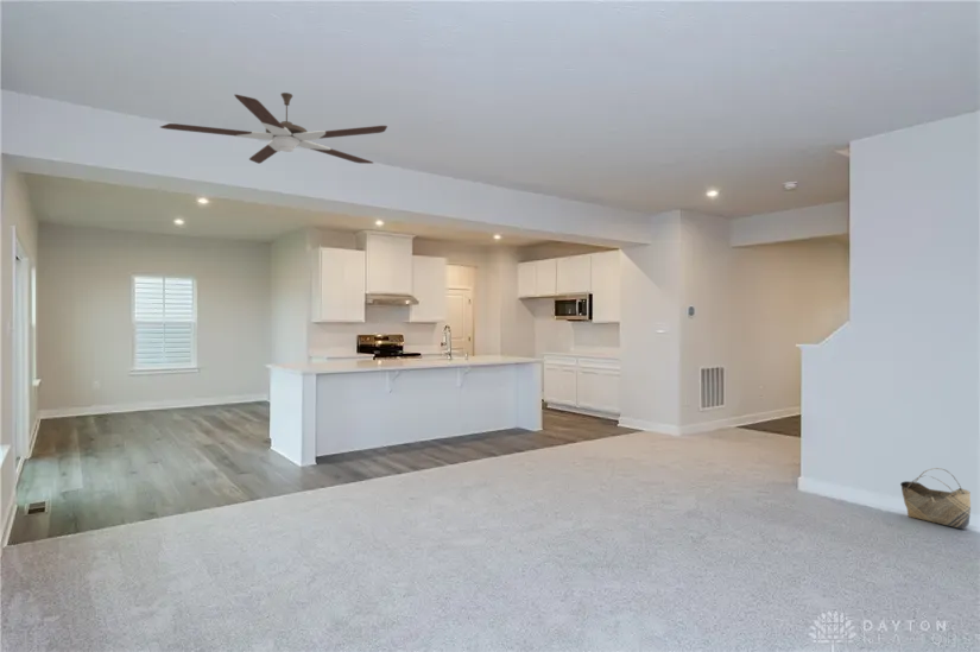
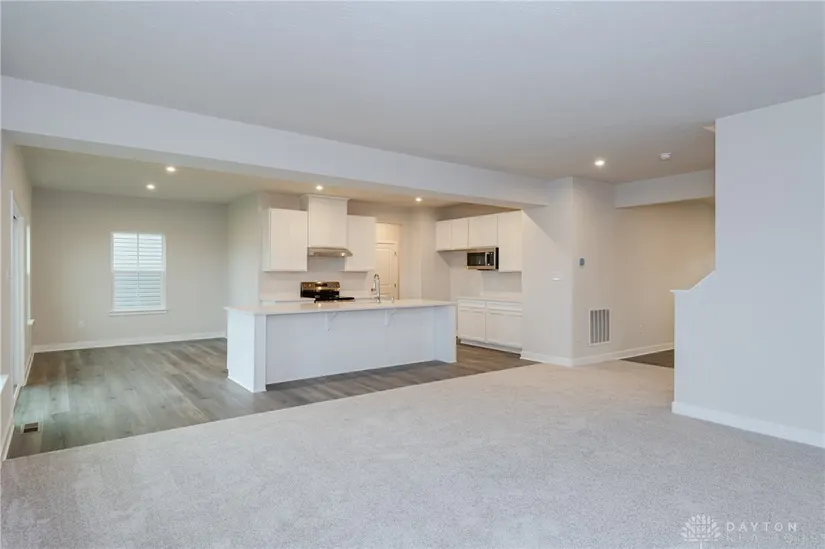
- ceiling fan [159,91,388,165]
- basket [899,467,972,531]
